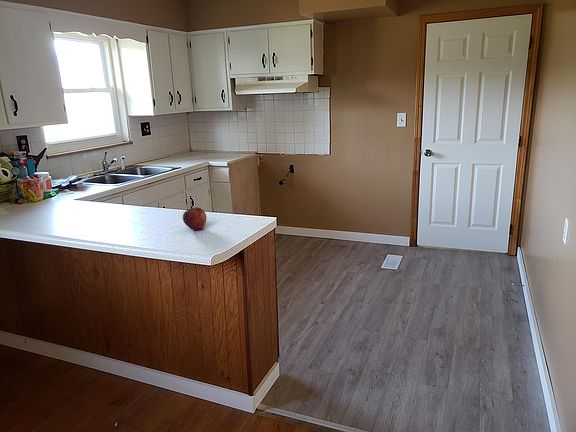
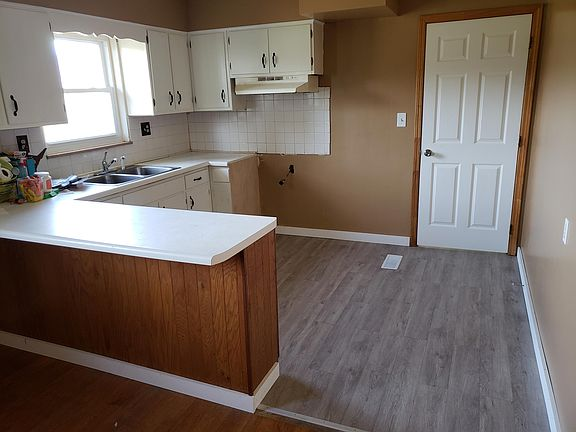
- fruit [182,206,208,231]
